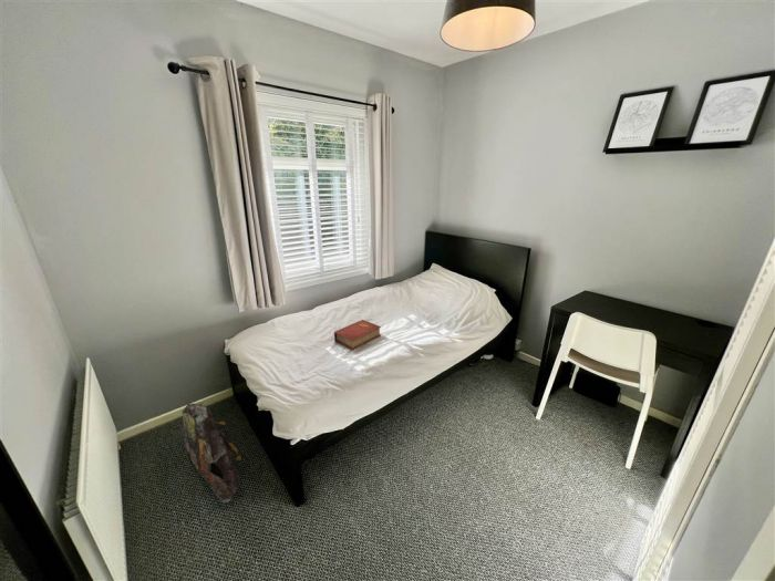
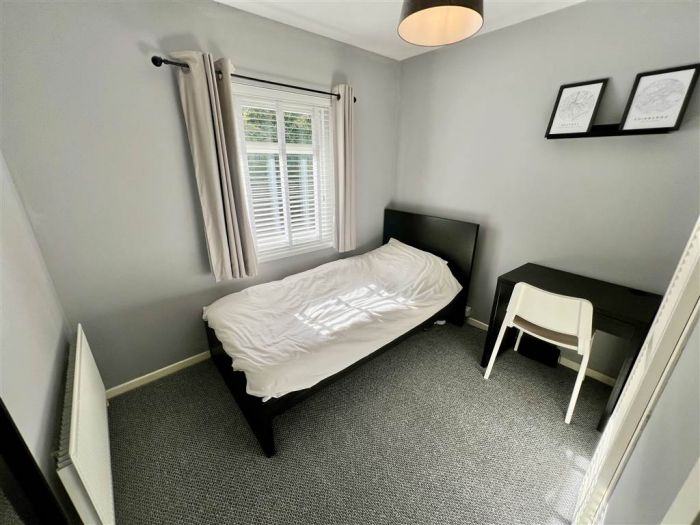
- book [333,319,382,351]
- backpack [176,397,250,504]
